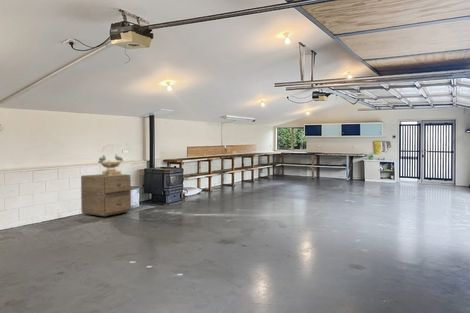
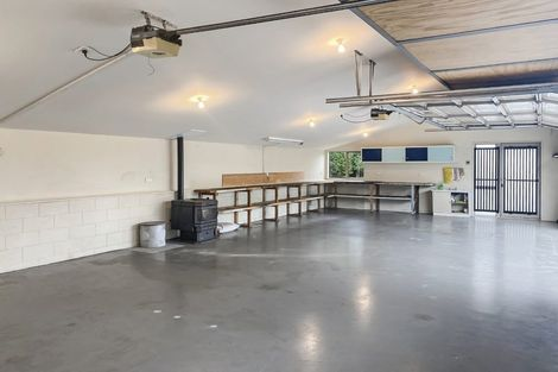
- birdbath [97,153,125,175]
- filing cabinet [80,173,132,218]
